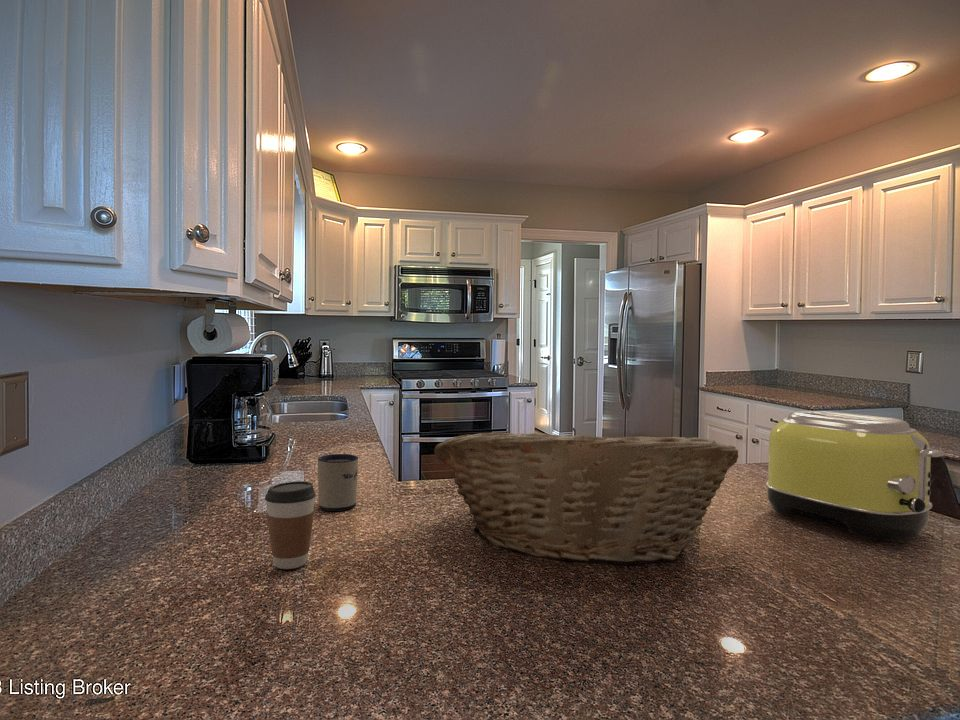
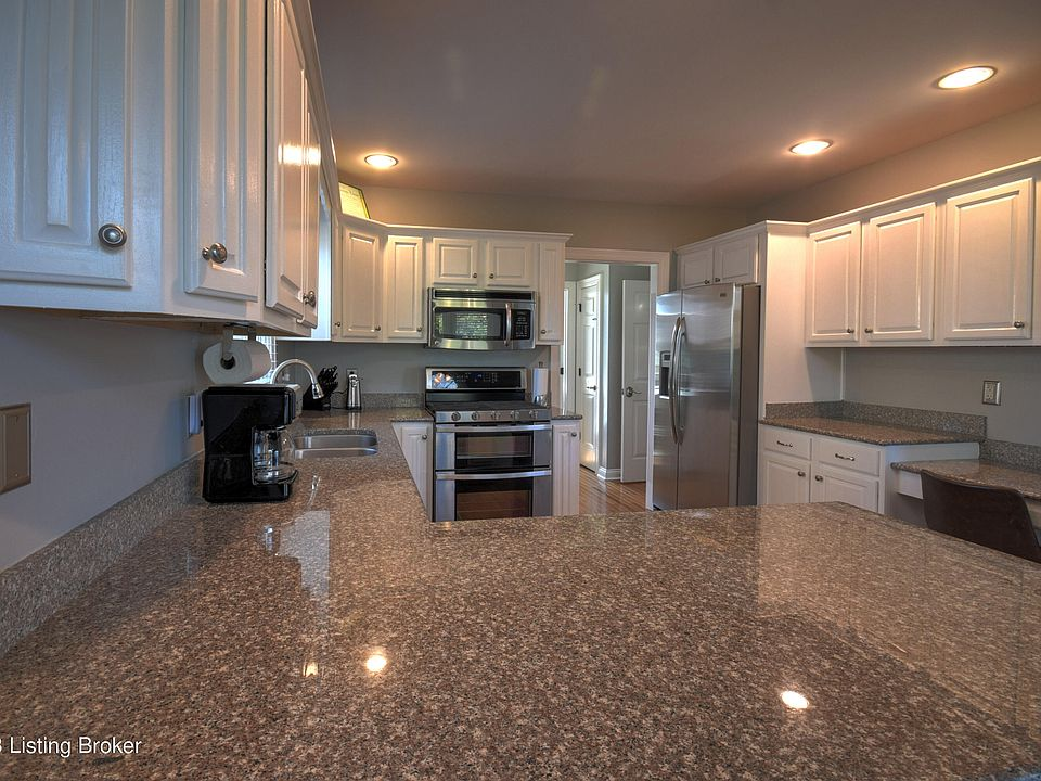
- fruit basket [433,427,739,565]
- mug [317,453,359,512]
- toaster [764,410,946,543]
- coffee cup [264,480,317,570]
